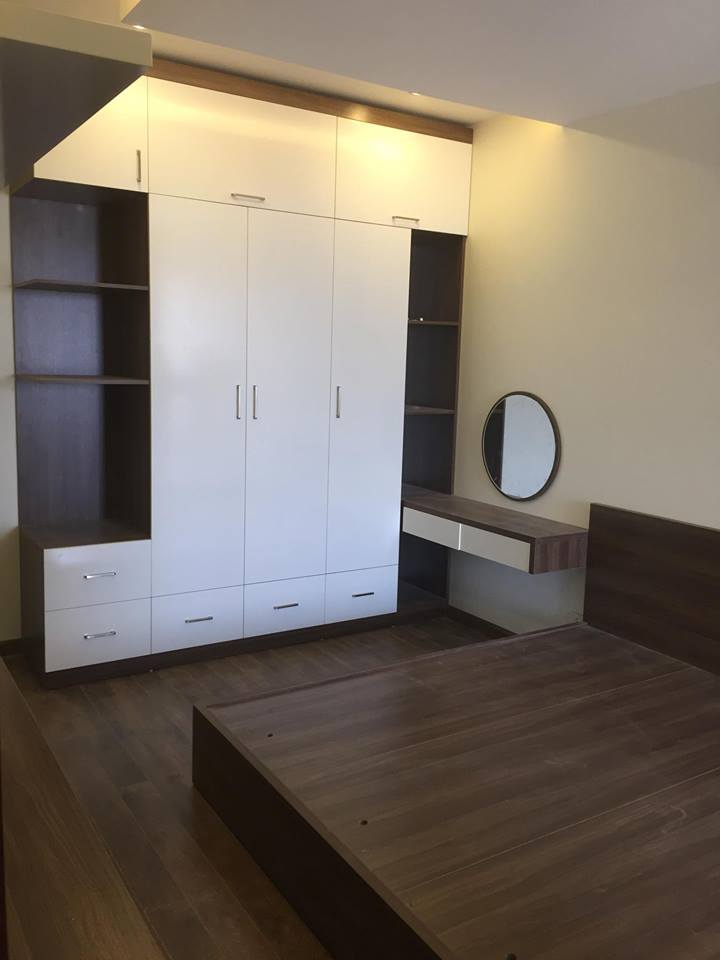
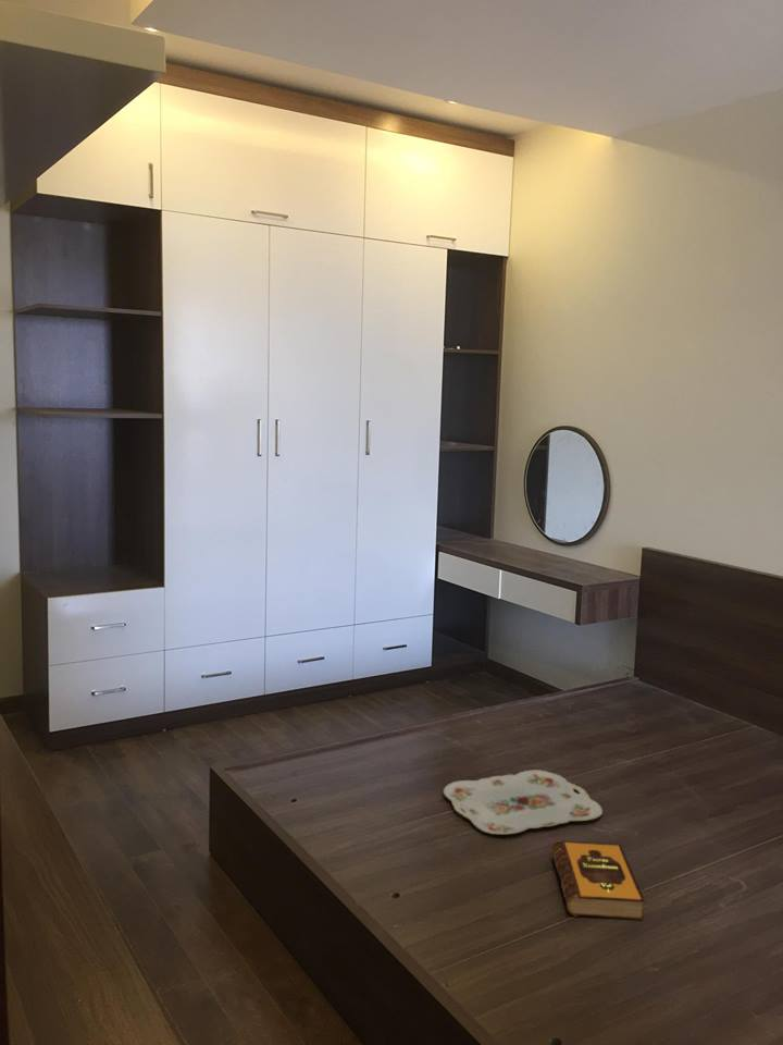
+ hardback book [550,839,646,921]
+ serving tray [443,769,604,835]
